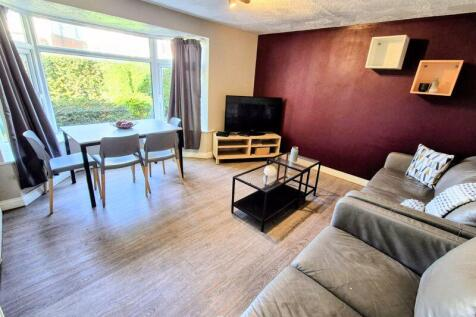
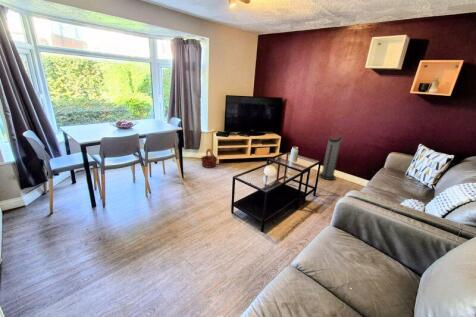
+ basket [200,148,219,169]
+ air purifier [318,133,343,181]
